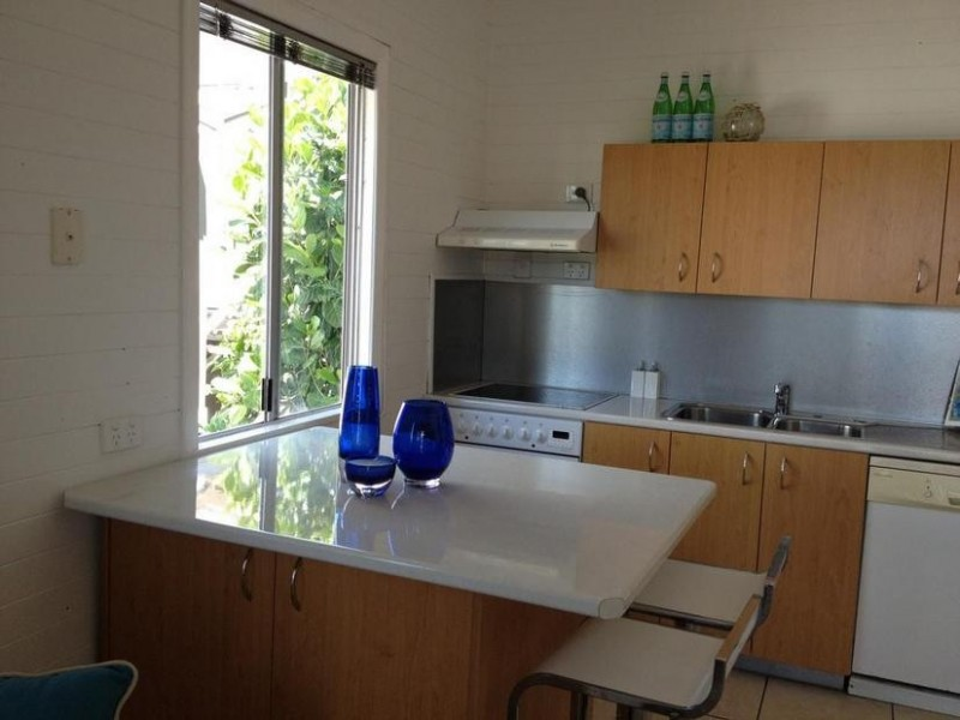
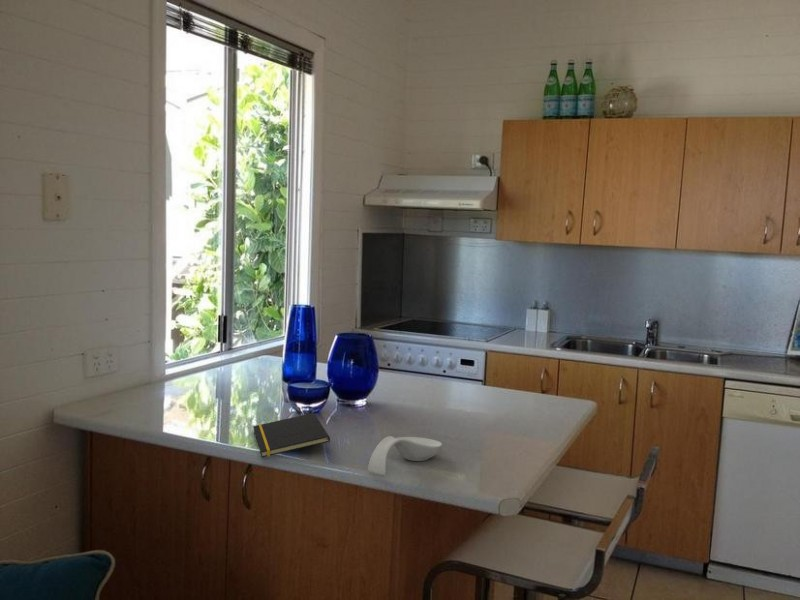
+ spoon rest [367,435,443,476]
+ notepad [252,412,331,458]
